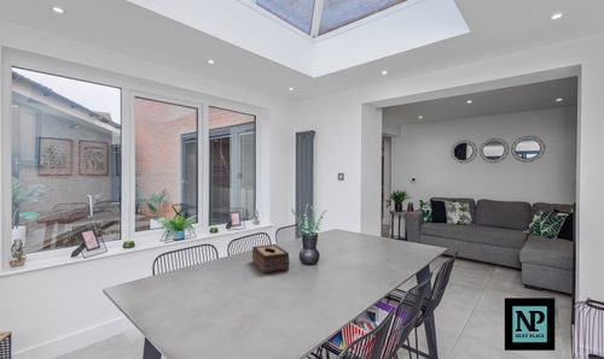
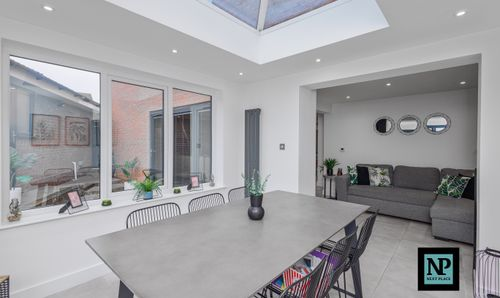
- tissue box [251,243,290,275]
